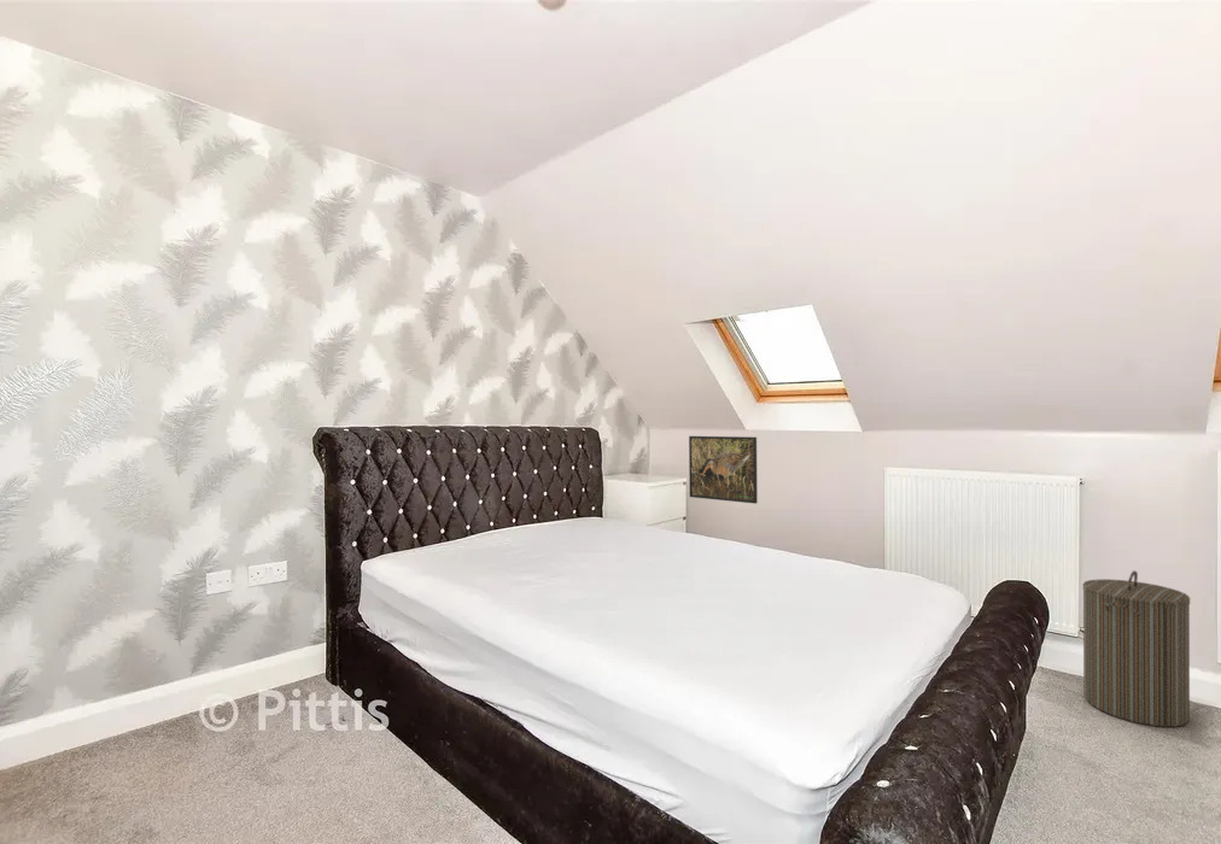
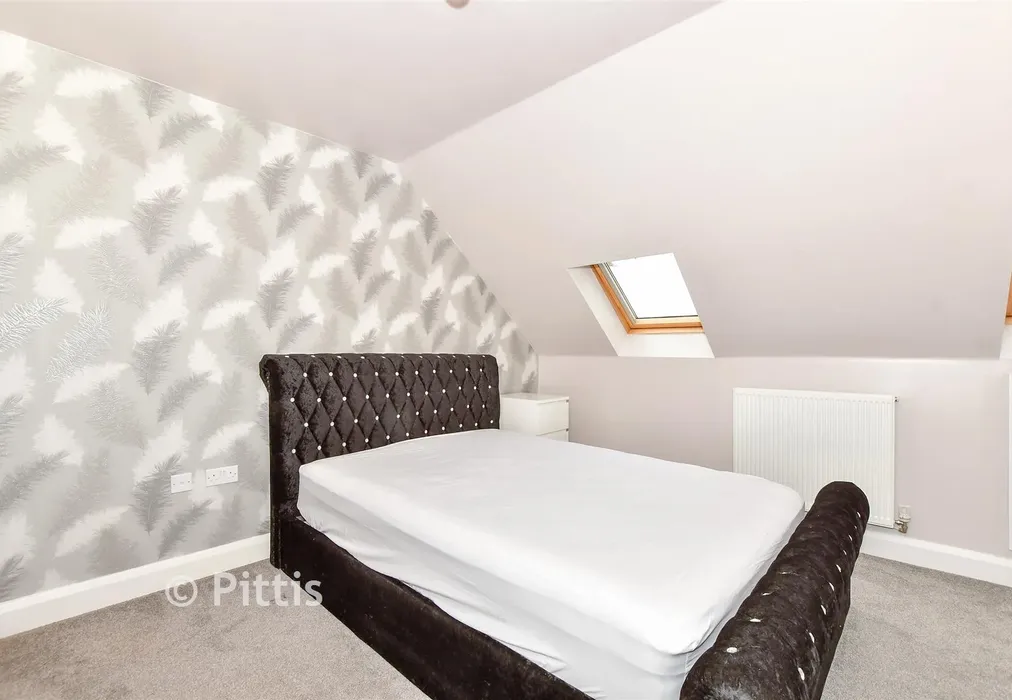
- laundry hamper [1081,569,1191,728]
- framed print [688,435,759,505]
